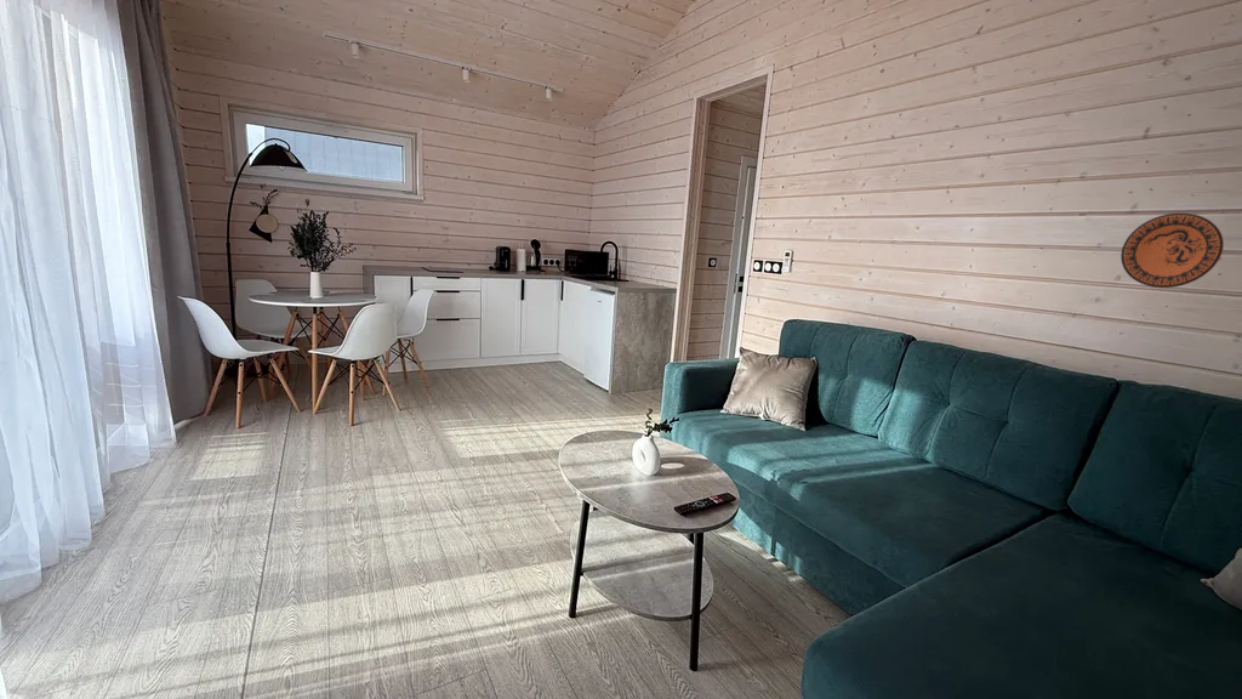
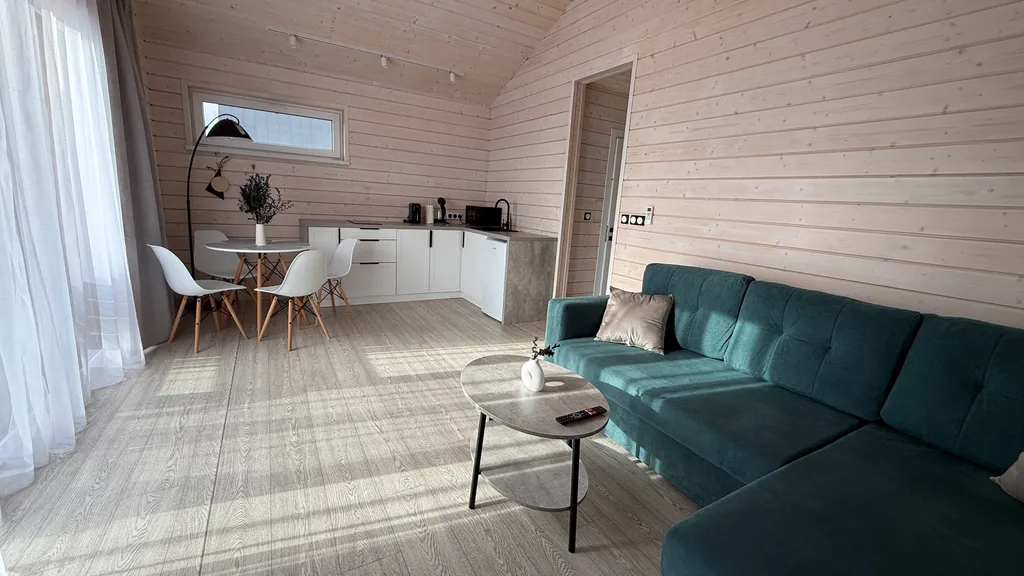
- decorative plate [1119,212,1225,289]
